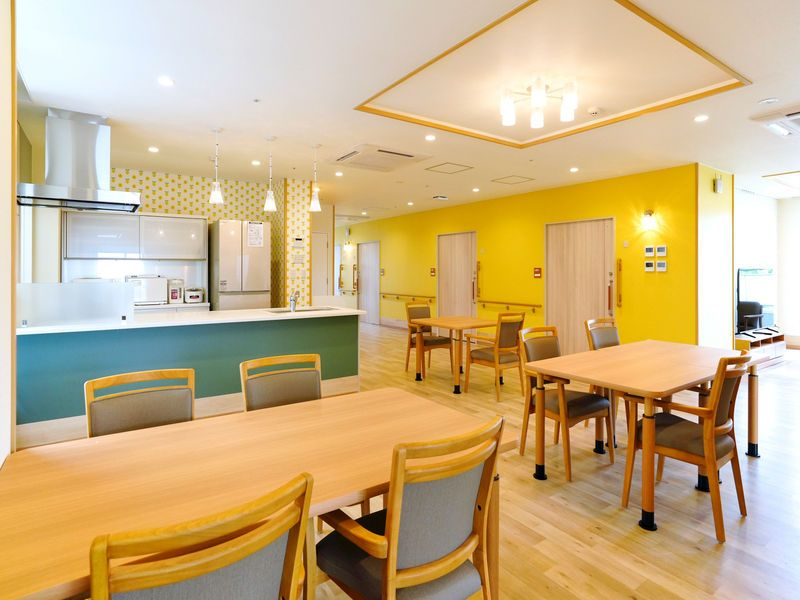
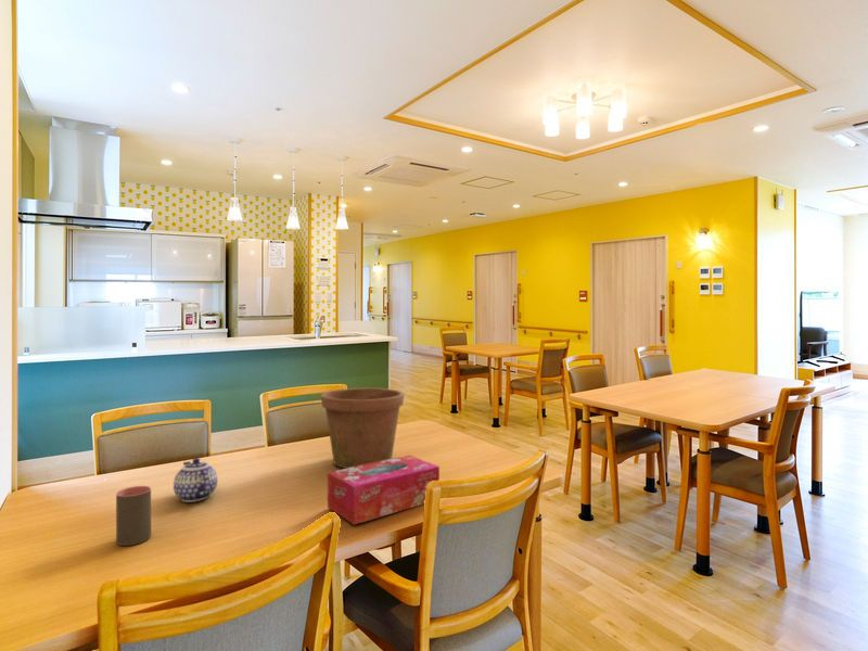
+ teapot [173,457,218,503]
+ flower pot [319,387,406,469]
+ cup [115,485,152,547]
+ tissue box [327,455,441,525]
